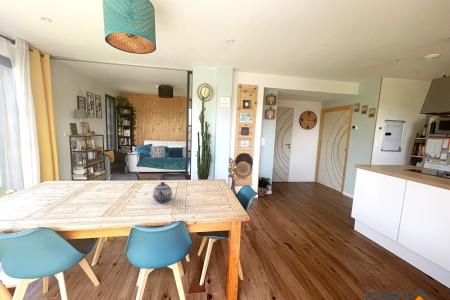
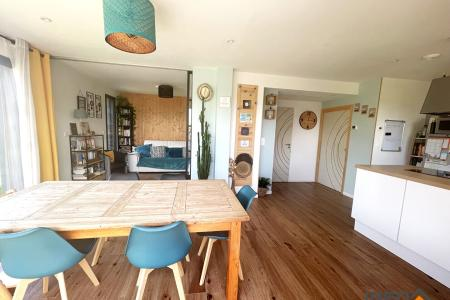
- teapot [152,181,173,203]
